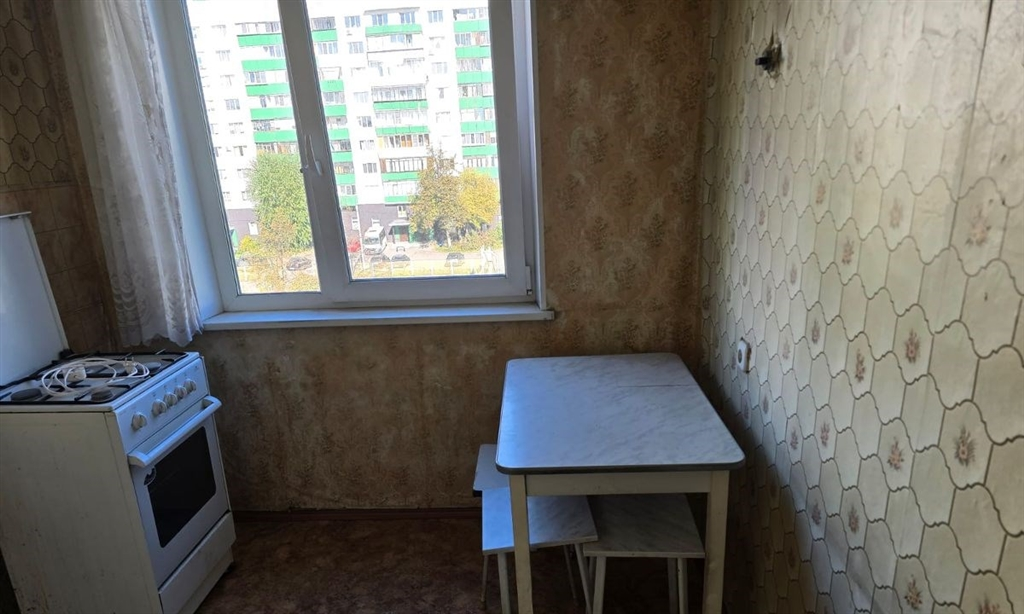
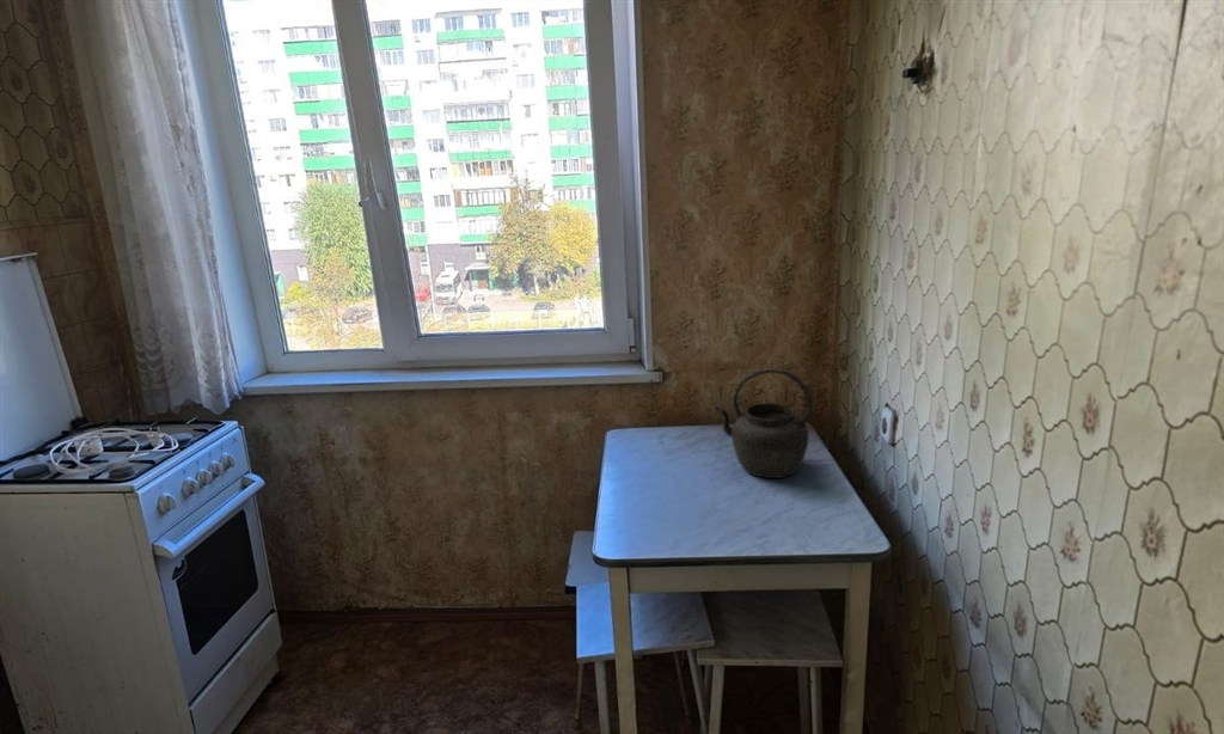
+ kettle [712,367,814,479]
